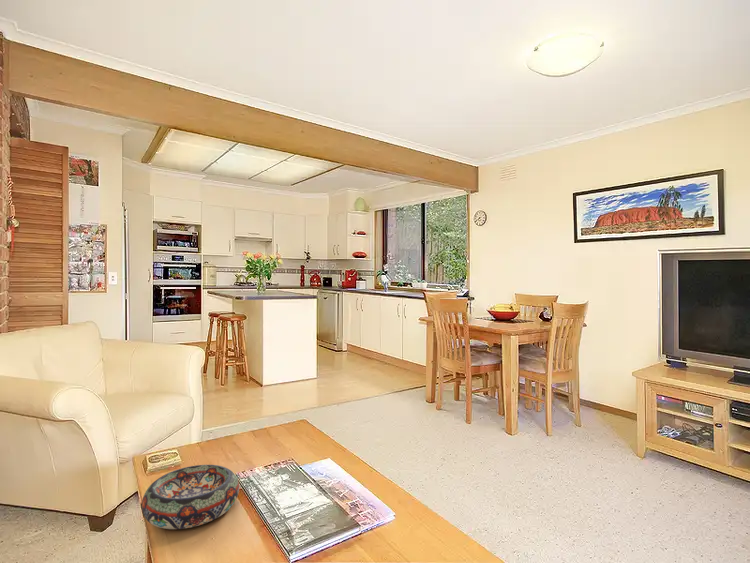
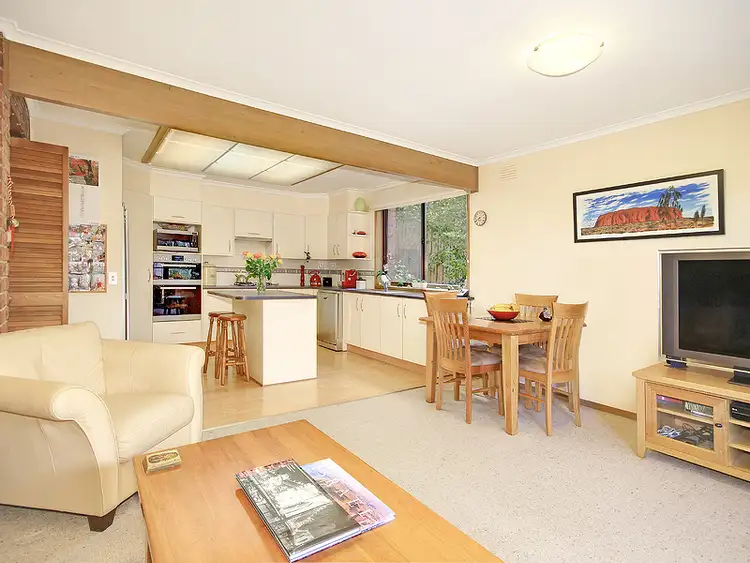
- decorative bowl [141,464,240,530]
